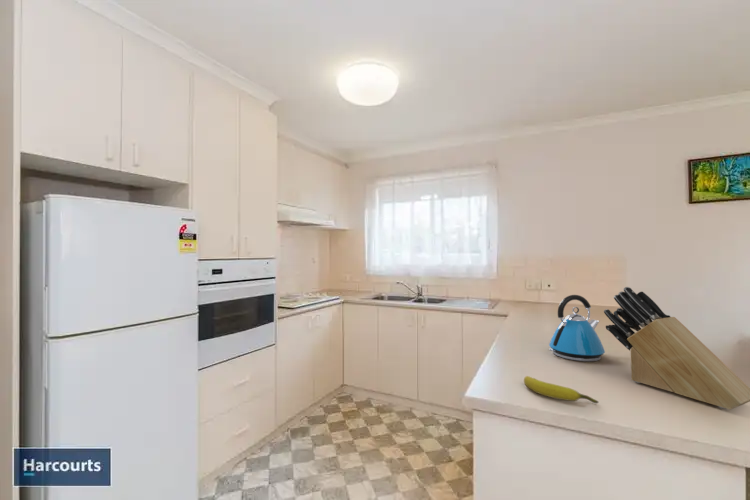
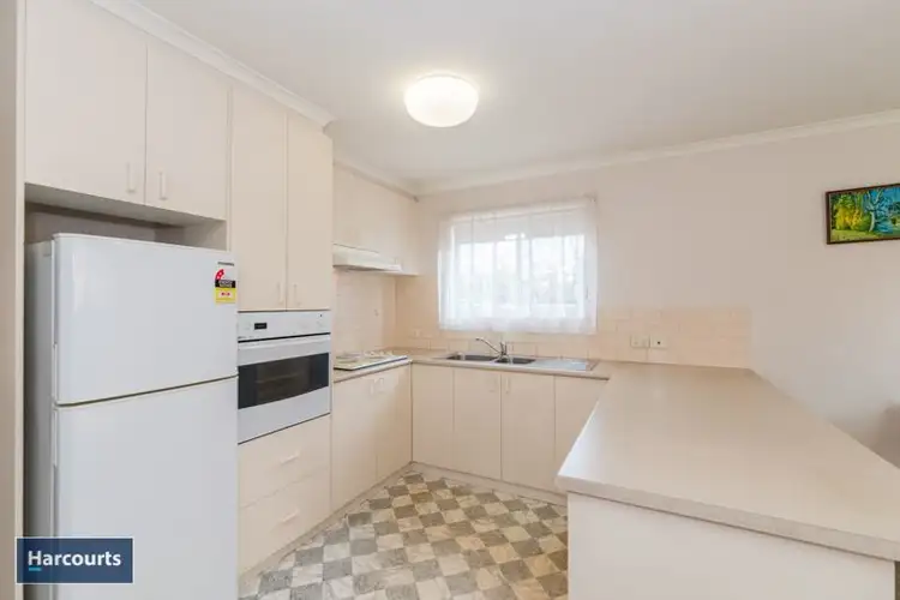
- knife block [603,286,750,410]
- kettle [548,294,606,362]
- banana [523,375,599,404]
